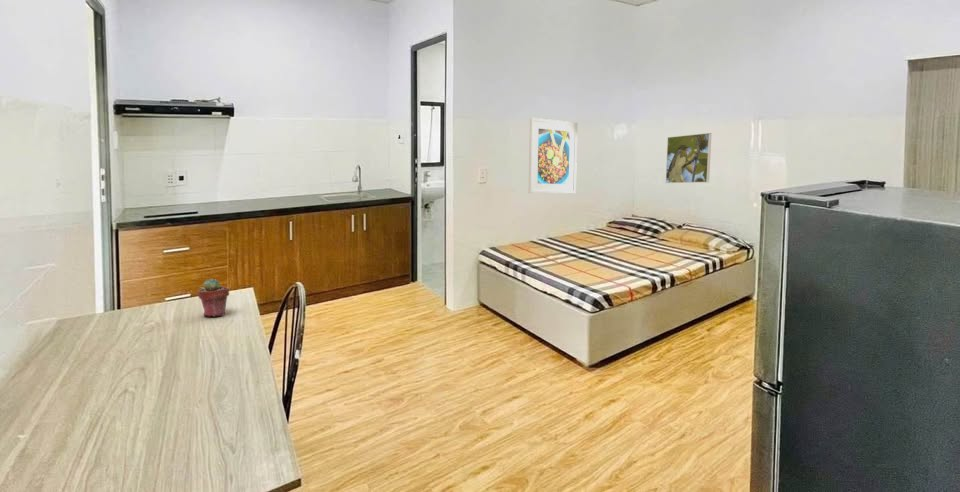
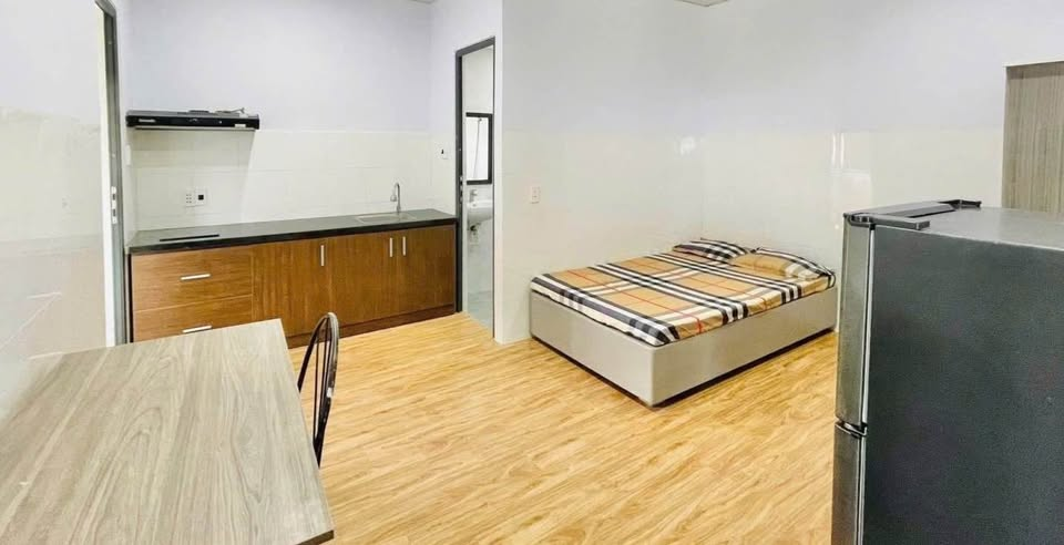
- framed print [528,117,579,194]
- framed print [665,132,712,184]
- potted succulent [197,278,230,317]
